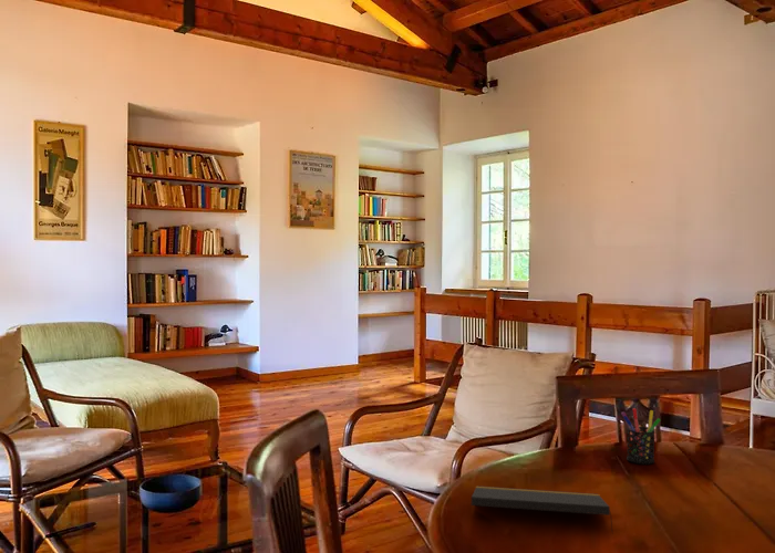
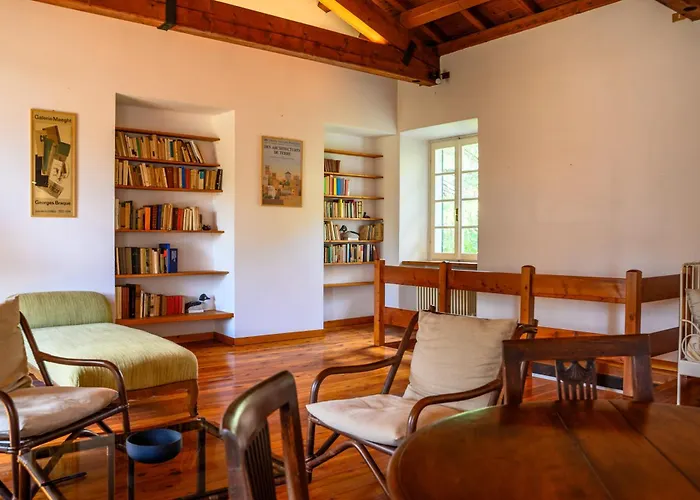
- pen holder [620,407,661,466]
- notepad [471,486,614,534]
